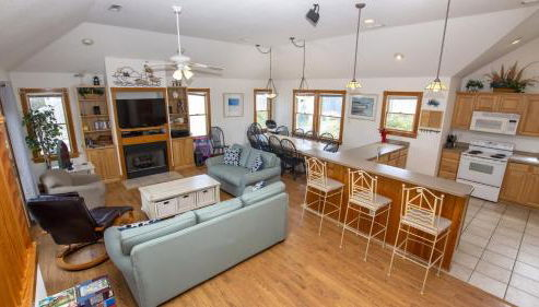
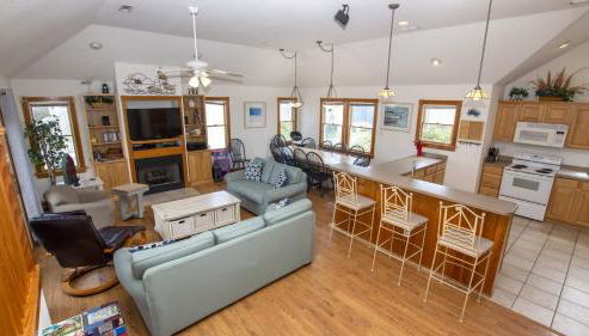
+ side table [110,182,151,221]
